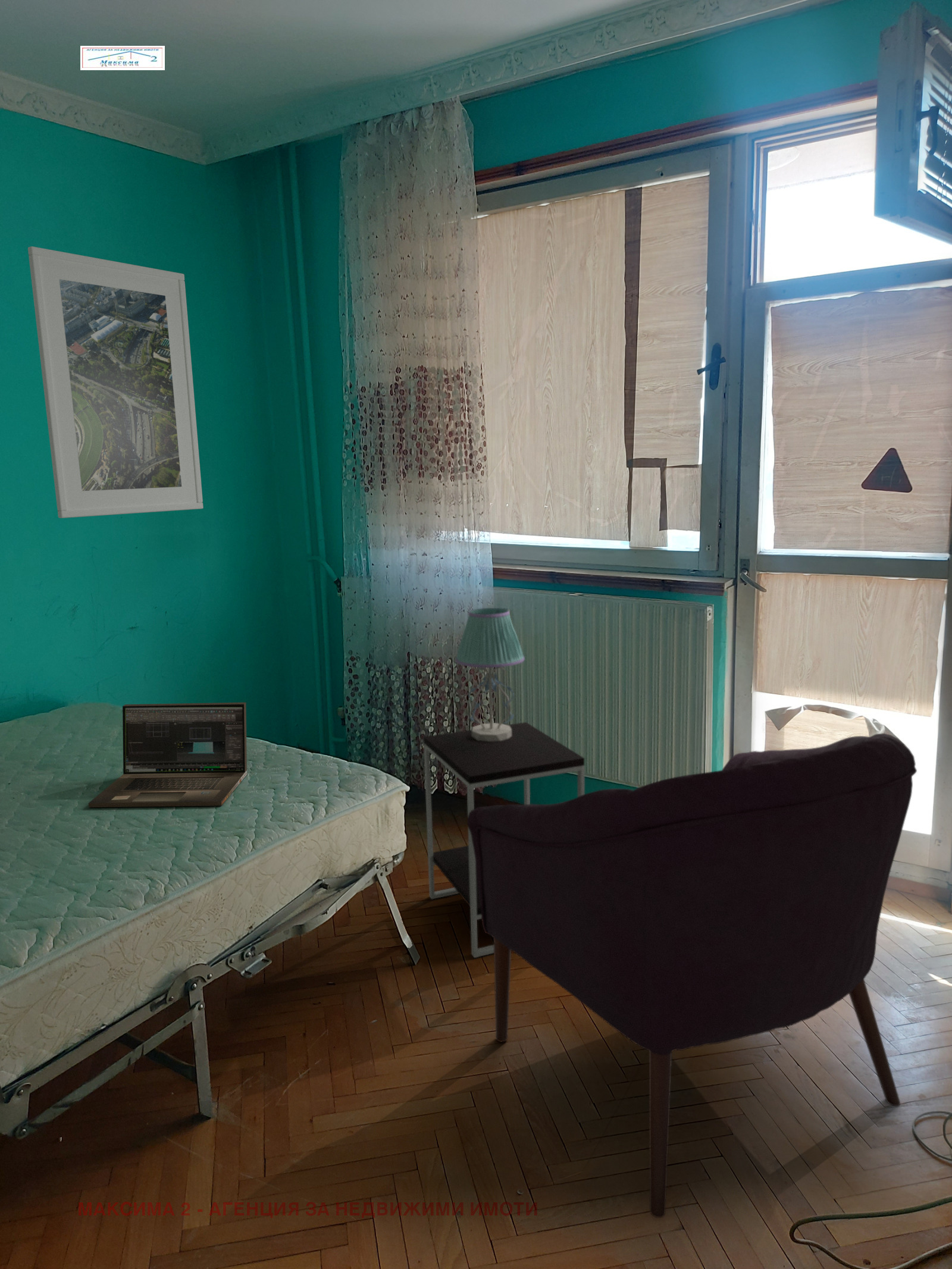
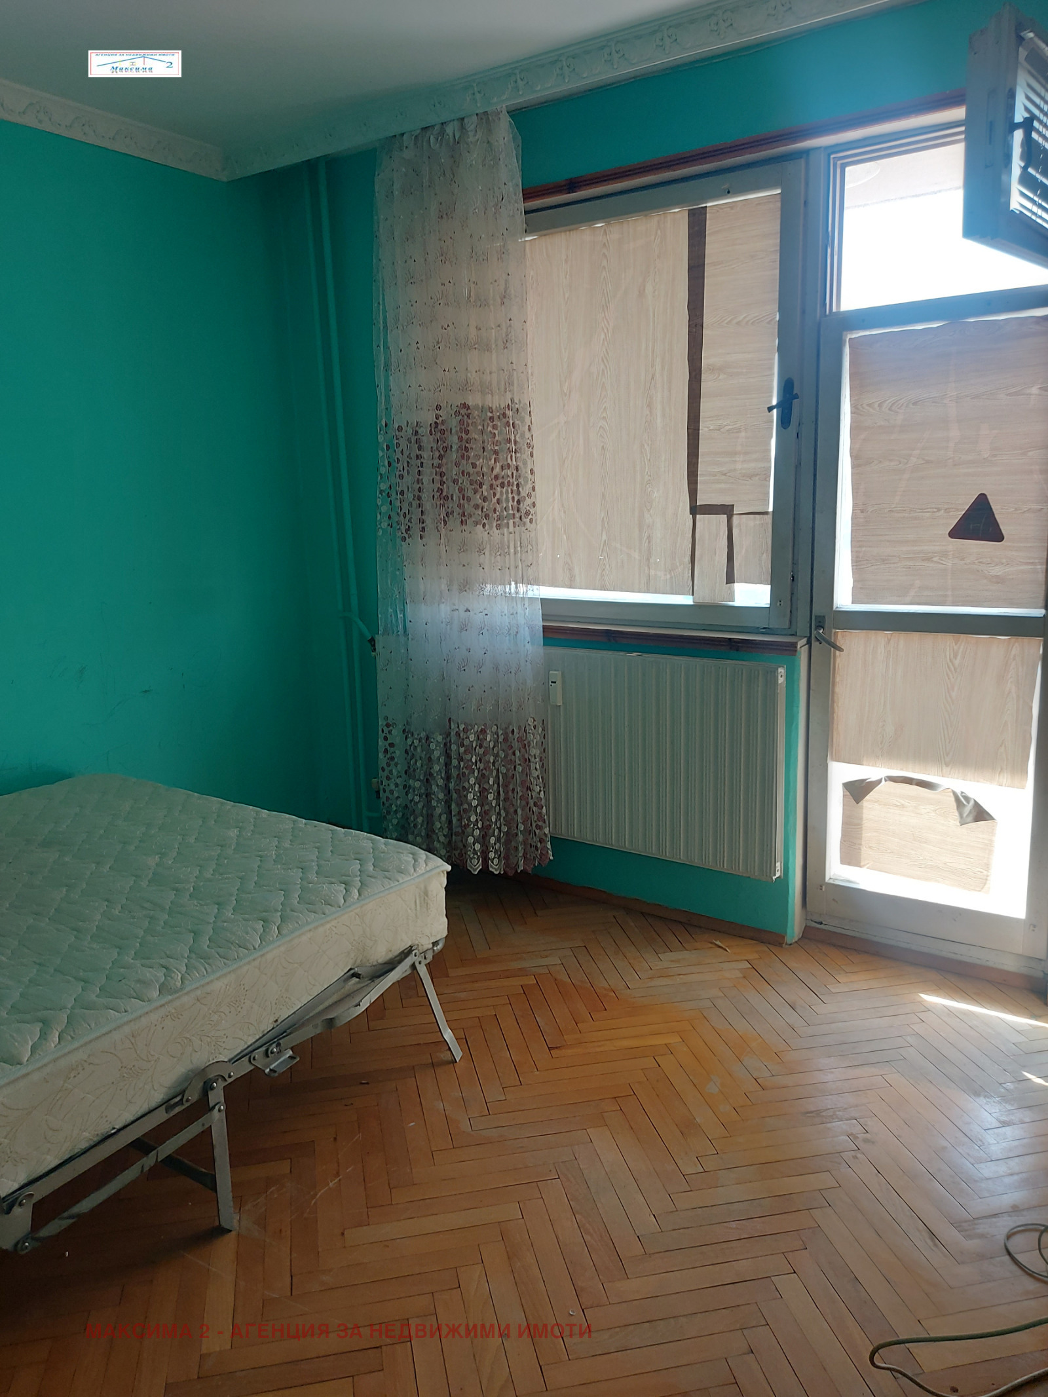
- side table [423,722,585,958]
- table lamp [455,607,525,741]
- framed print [27,246,204,519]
- chair [466,732,917,1218]
- laptop [88,702,248,808]
